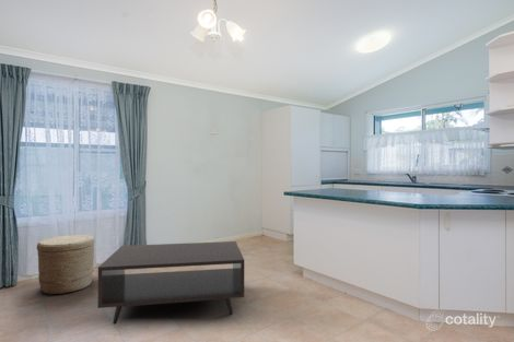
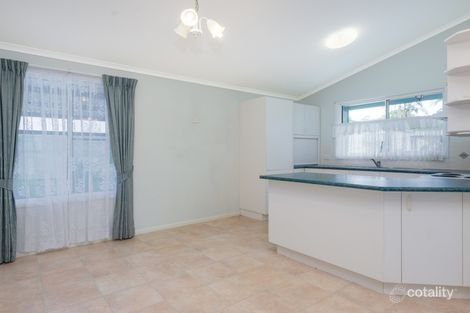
- coffee table [97,240,245,326]
- basket [36,234,96,296]
